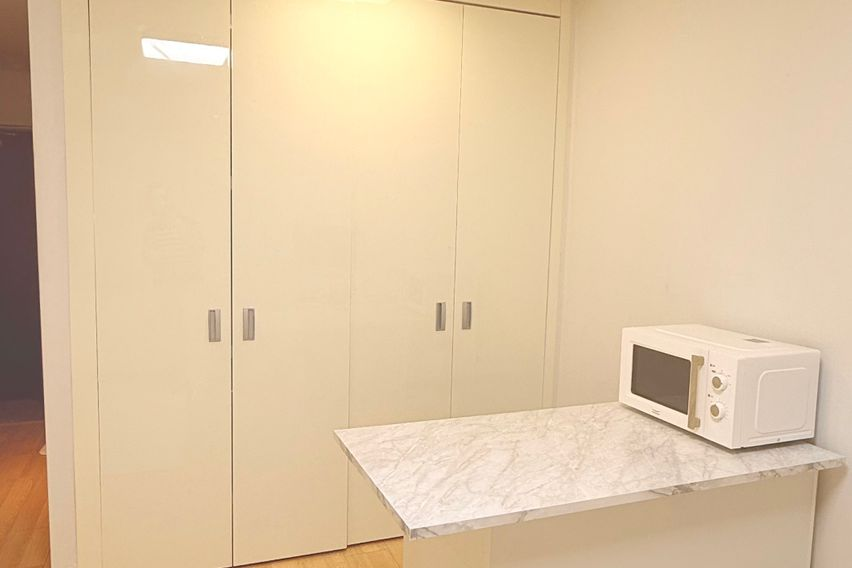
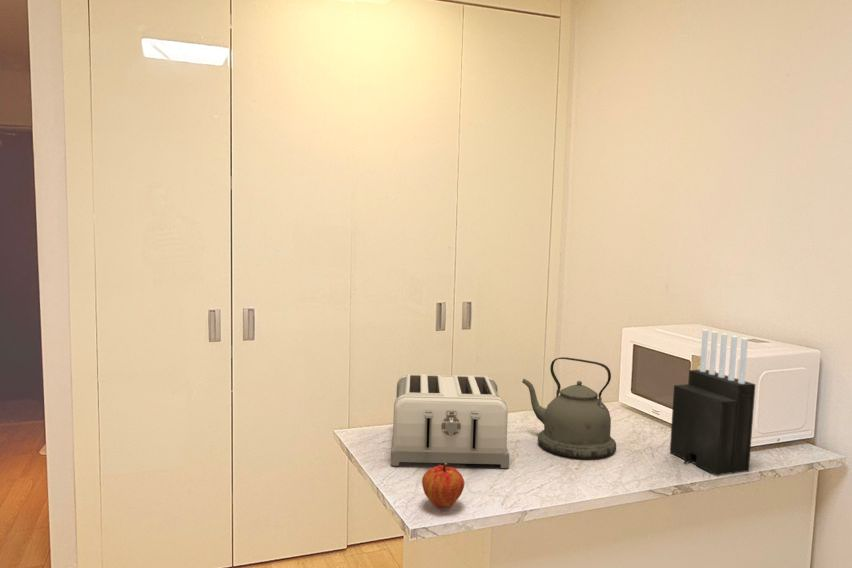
+ toaster [390,373,510,469]
+ kettle [521,356,617,459]
+ knife block [669,328,756,477]
+ fruit [421,463,466,510]
